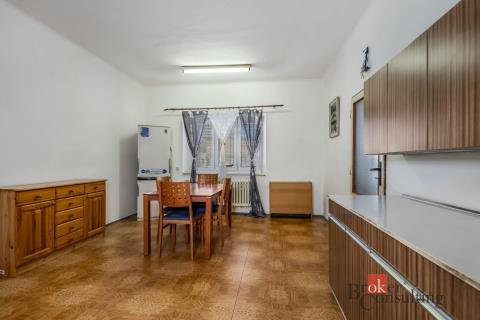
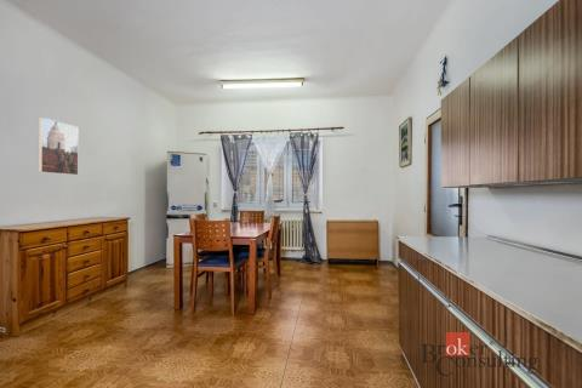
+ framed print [38,116,80,176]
